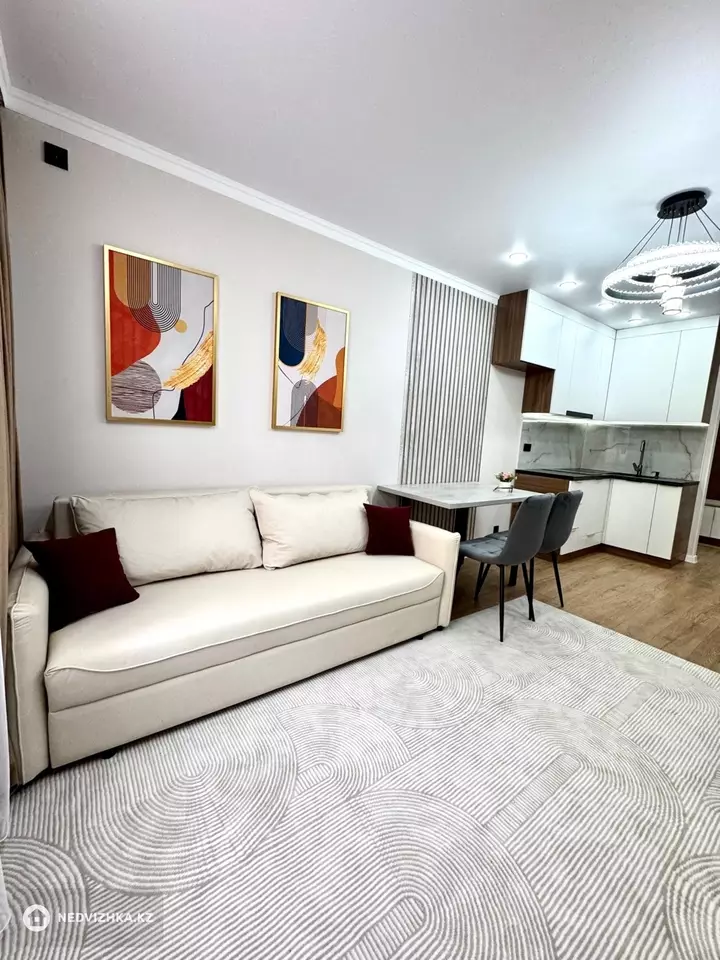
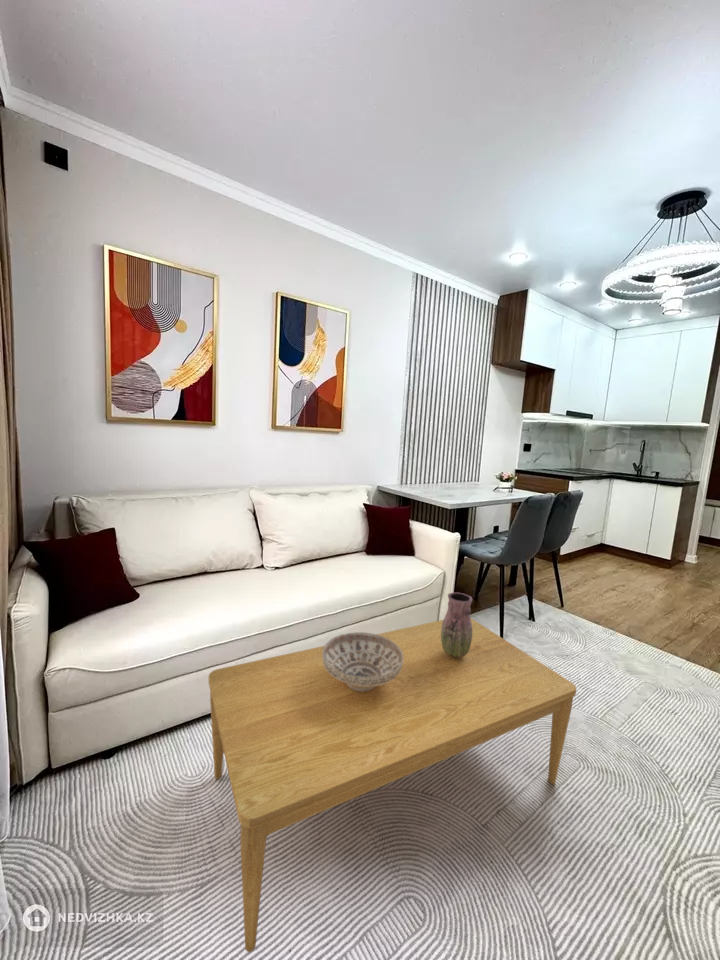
+ vase [441,592,473,658]
+ decorative bowl [323,631,403,692]
+ coffee table [208,617,577,953]
